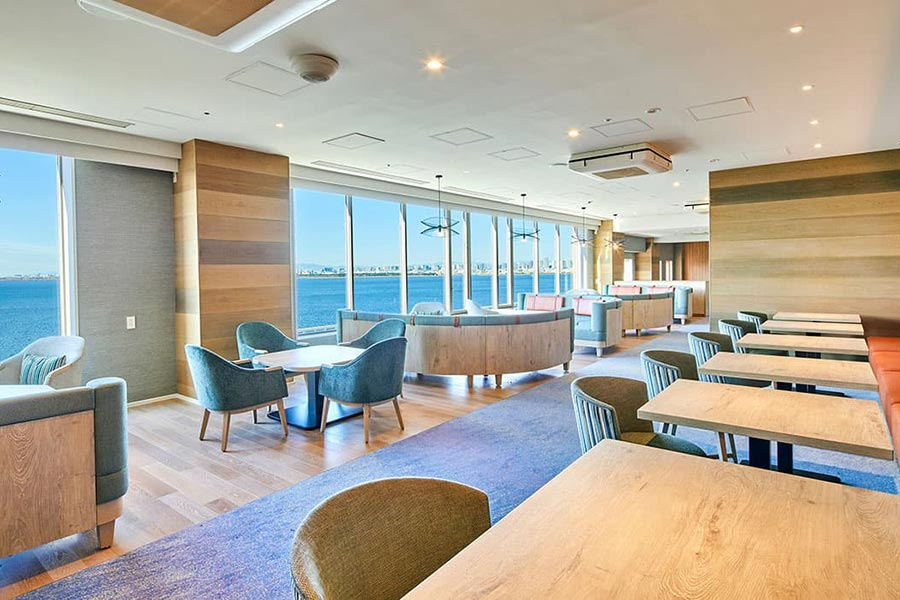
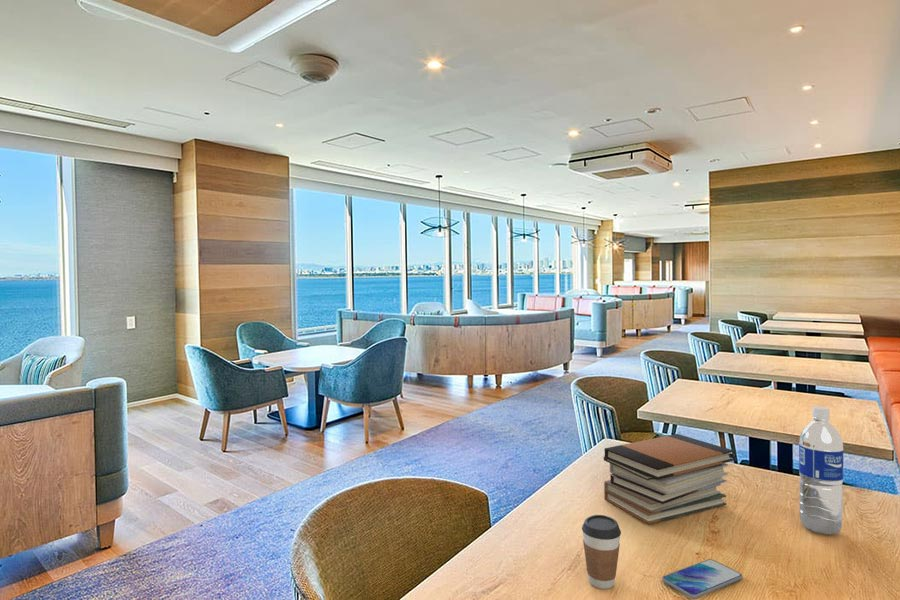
+ smartphone [662,558,744,599]
+ book stack [603,433,735,525]
+ coffee cup [581,514,622,590]
+ water bottle [798,406,844,536]
